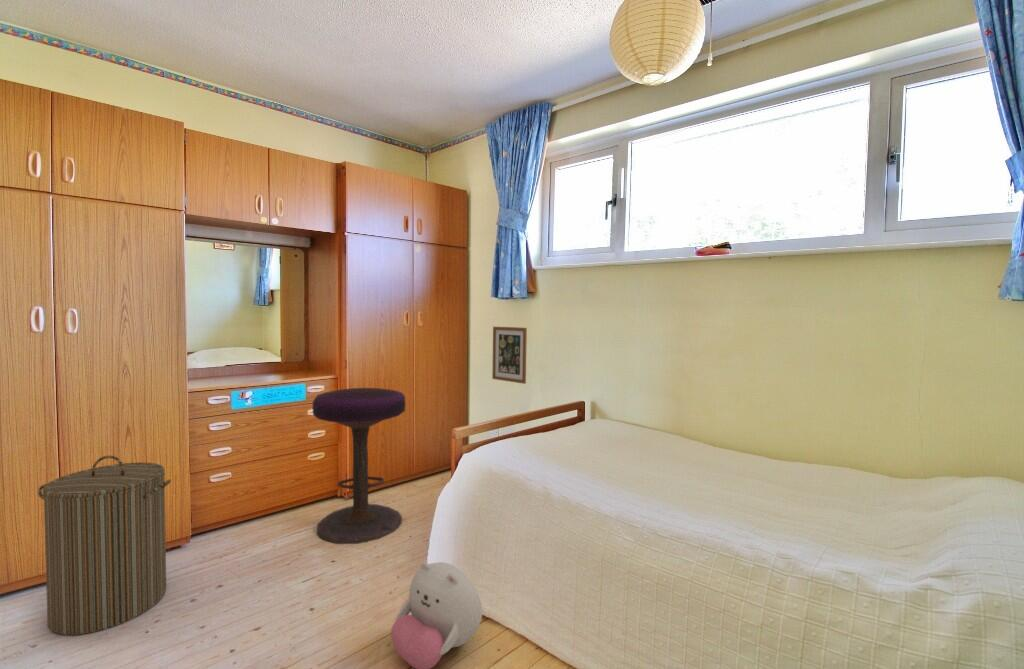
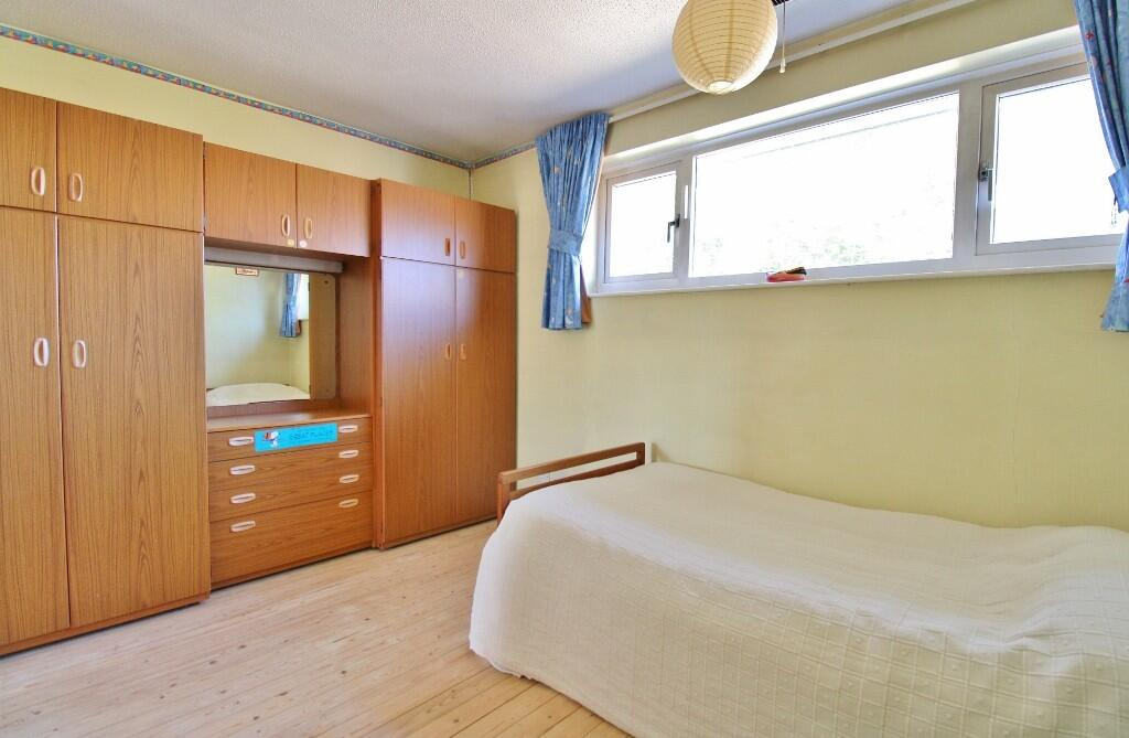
- laundry hamper [37,454,172,636]
- wall art [491,326,528,385]
- stool [311,387,406,545]
- plush toy [390,561,483,669]
